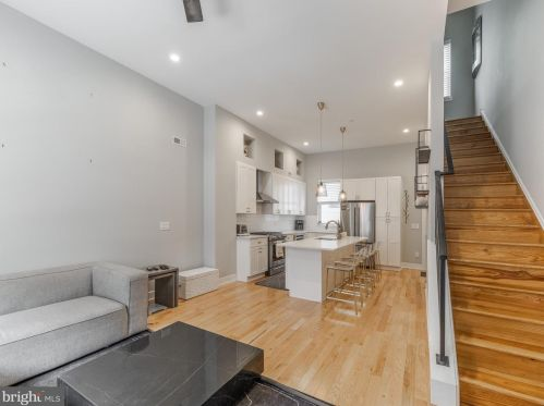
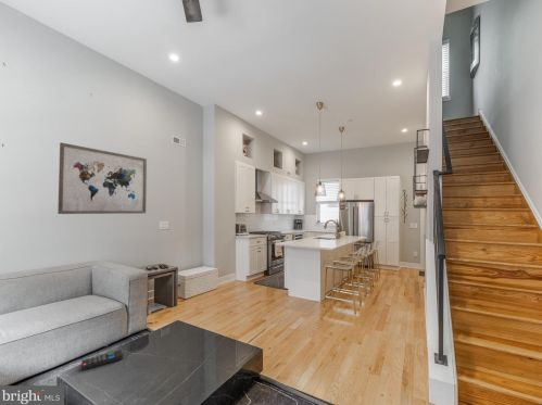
+ wall art [56,141,148,215]
+ remote control [80,349,124,371]
